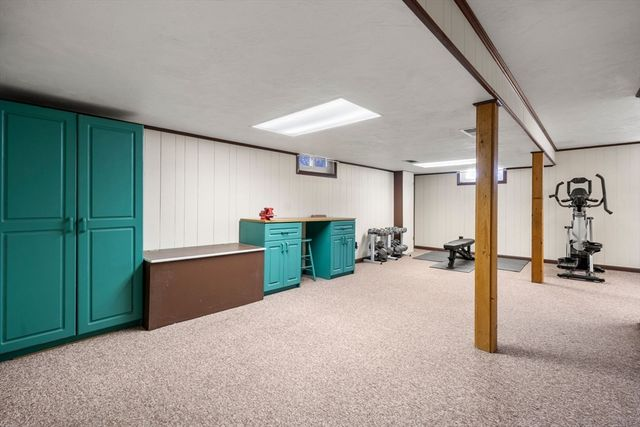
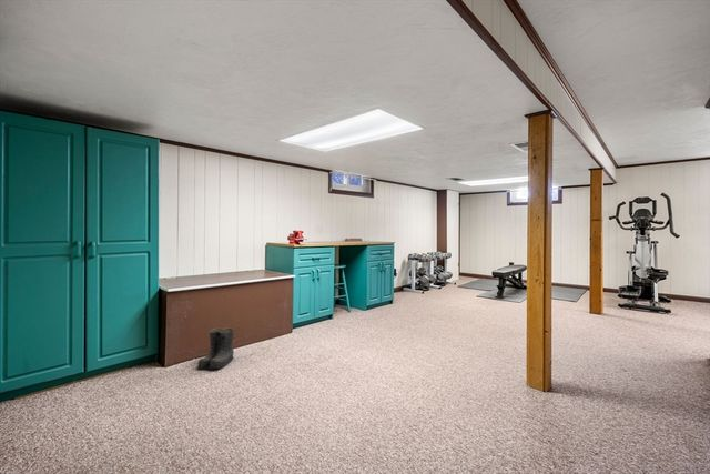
+ boots [196,326,235,371]
